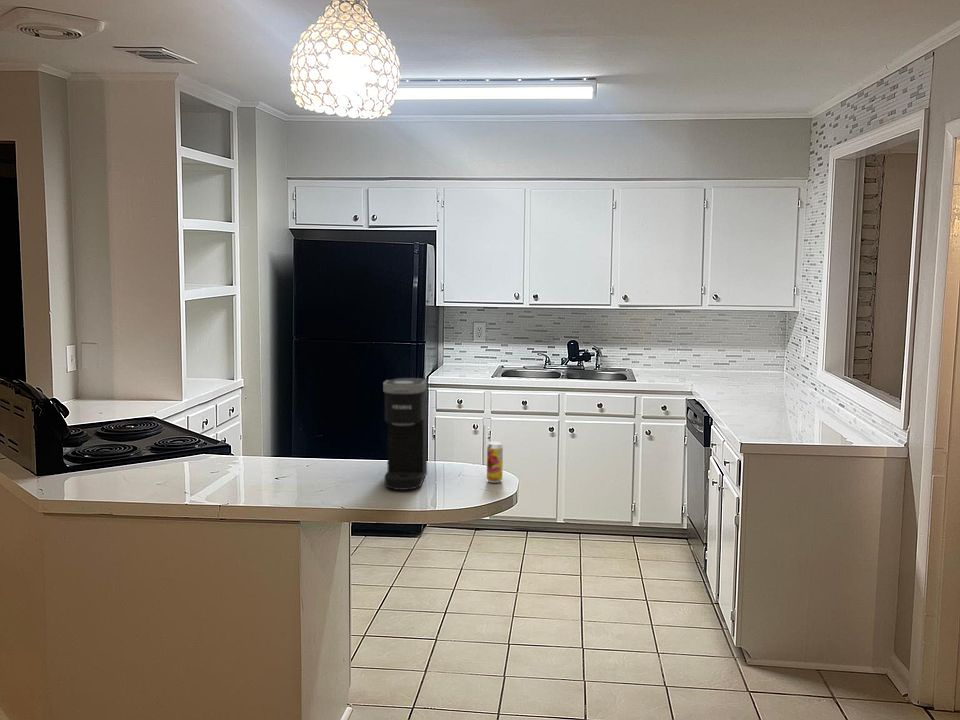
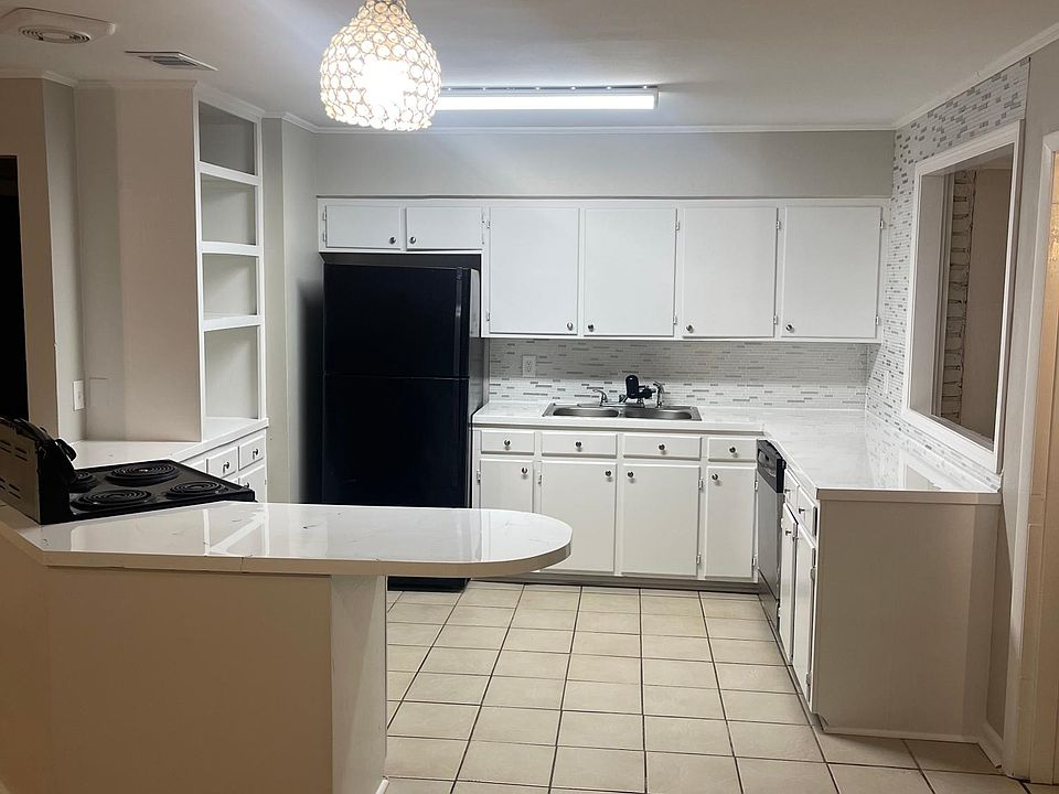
- coffee maker [382,377,429,491]
- beverage can [486,440,504,484]
